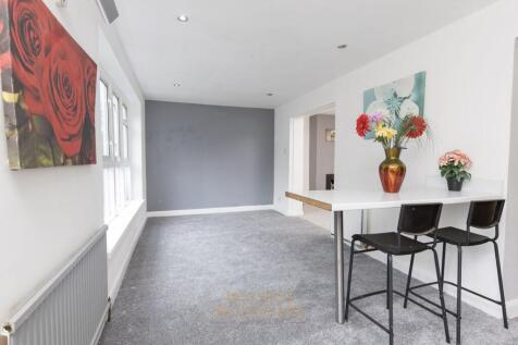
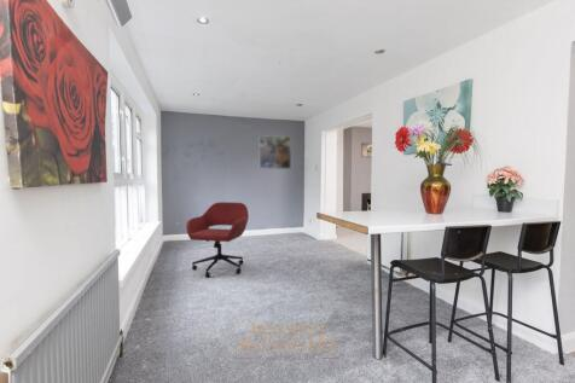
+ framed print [259,135,292,170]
+ office chair [185,201,250,279]
